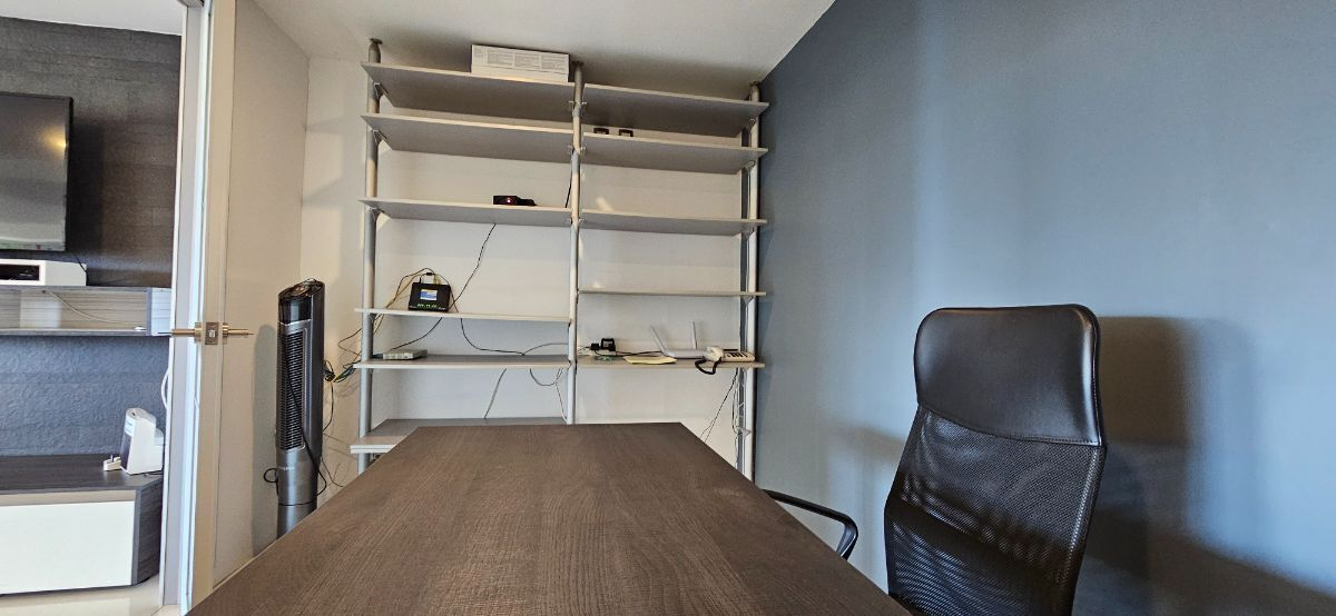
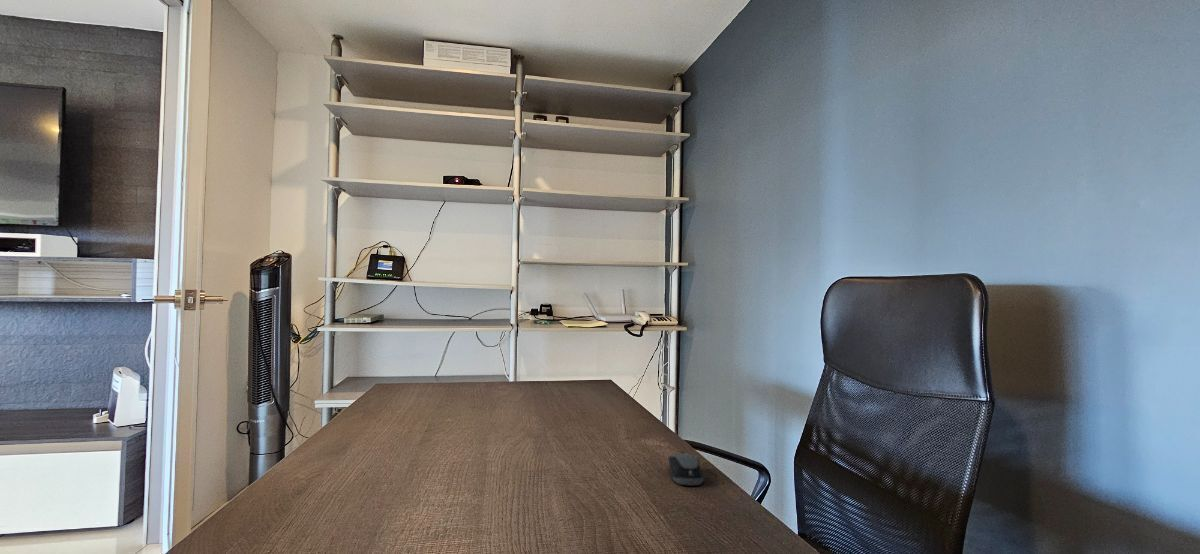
+ computer mouse [667,450,705,487]
